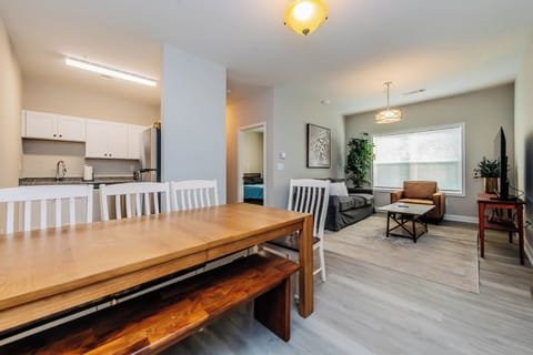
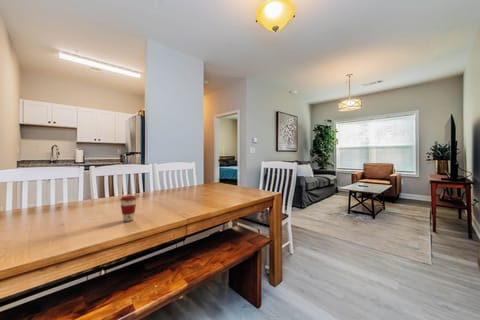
+ coffee cup [119,195,138,222]
